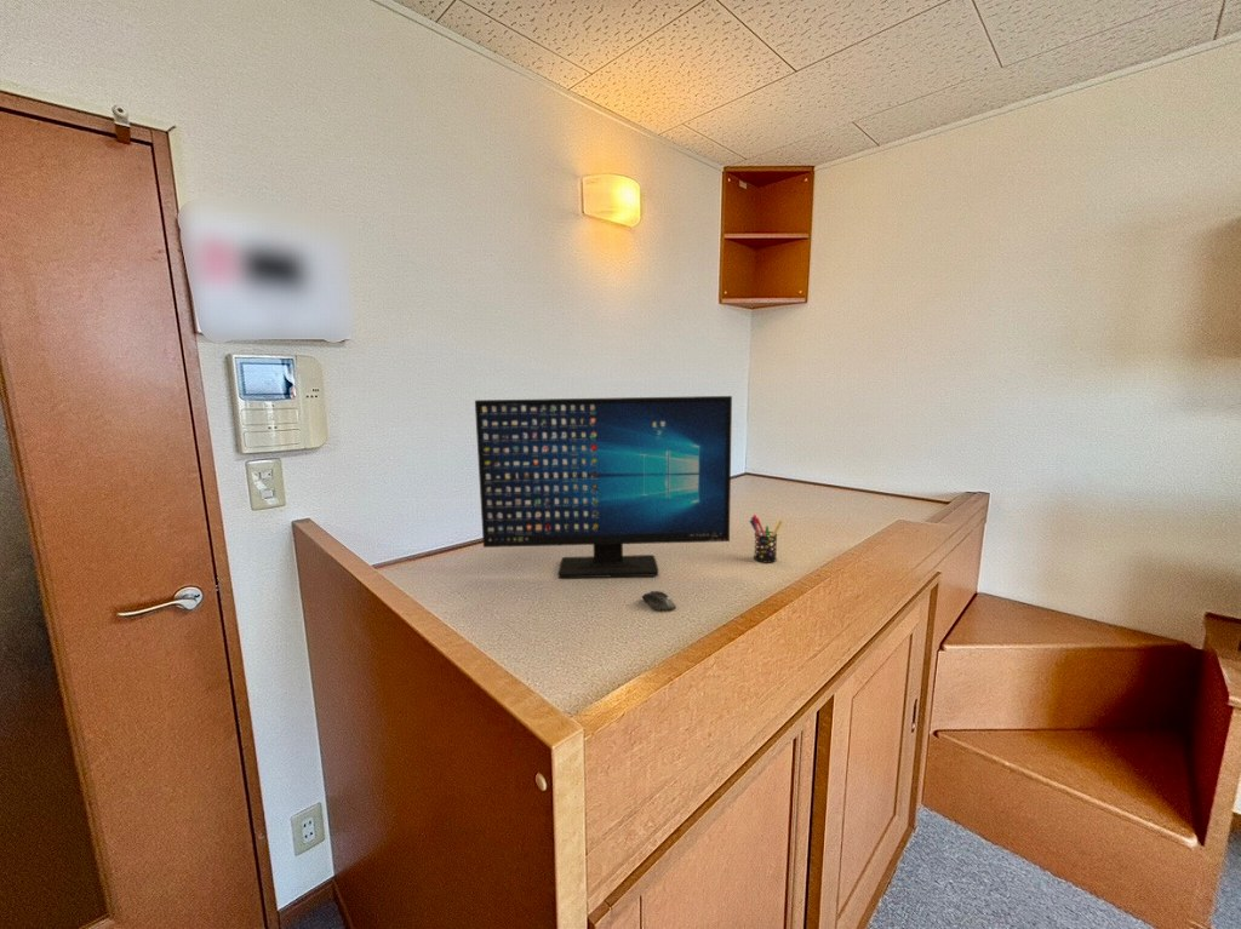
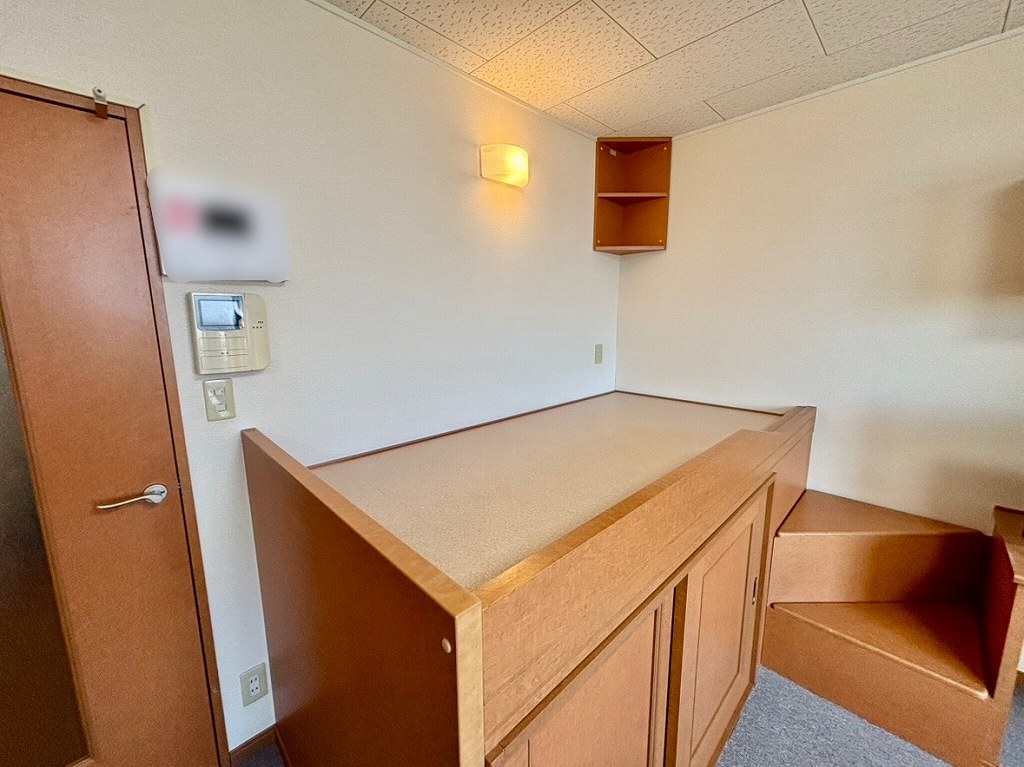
- pen holder [749,514,784,563]
- computer monitor [474,395,733,579]
- computer mouse [641,590,677,612]
